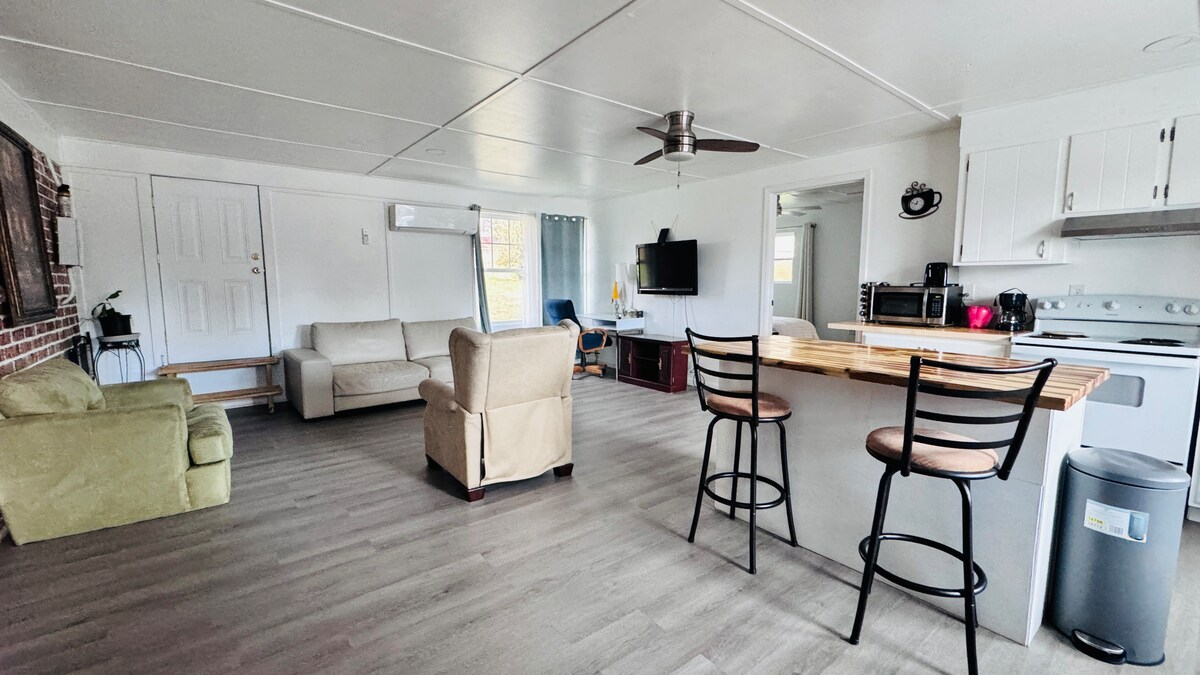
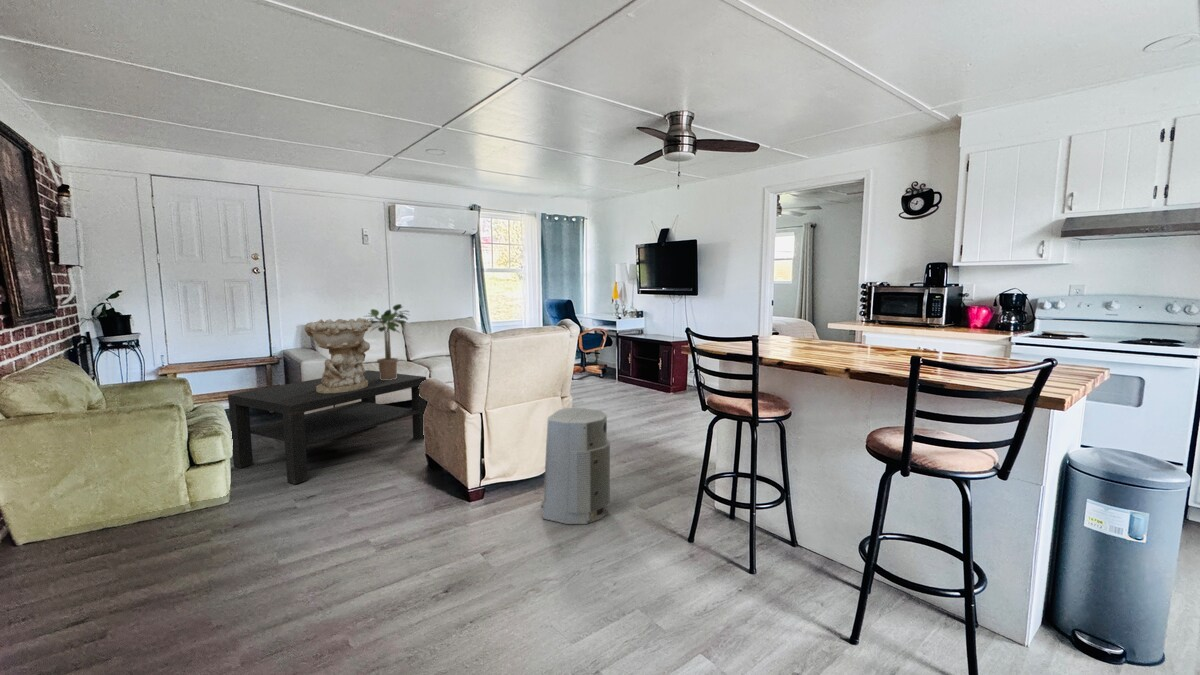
+ potted plant [363,303,410,380]
+ decorative bowl [304,317,373,393]
+ air purifier [539,407,611,525]
+ coffee table [227,369,428,485]
